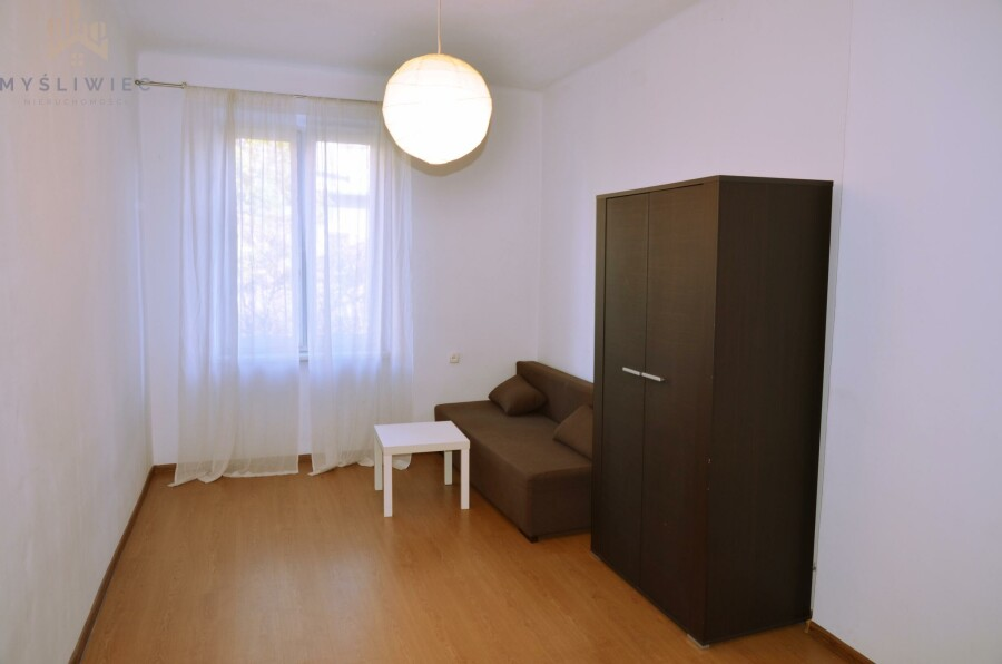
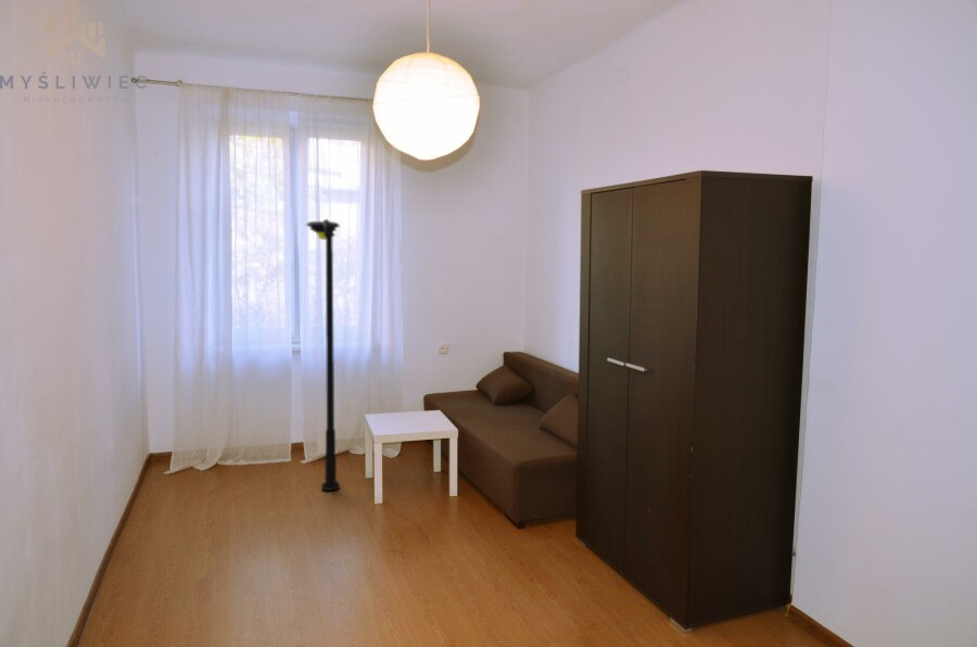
+ floor lamp [304,218,342,492]
